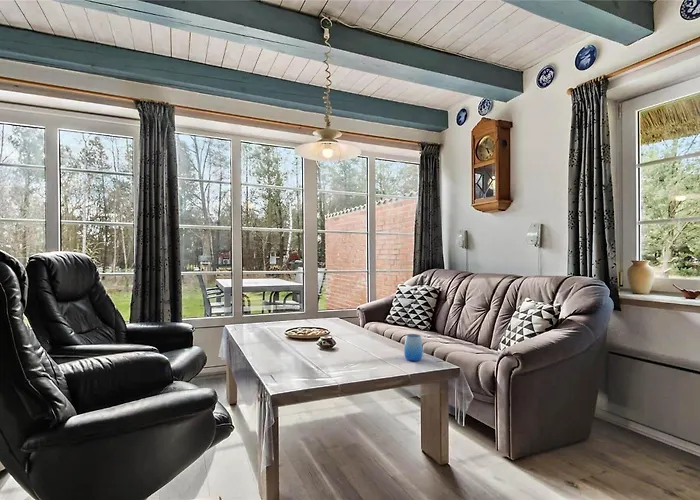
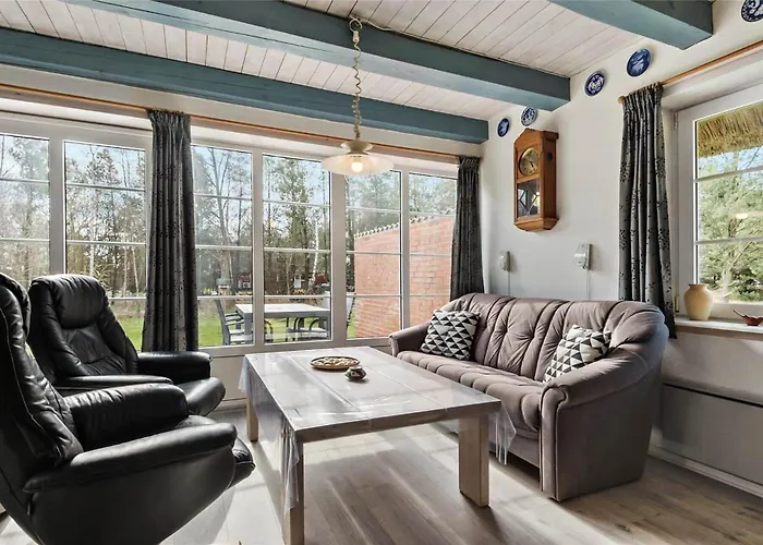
- cup [403,333,424,362]
